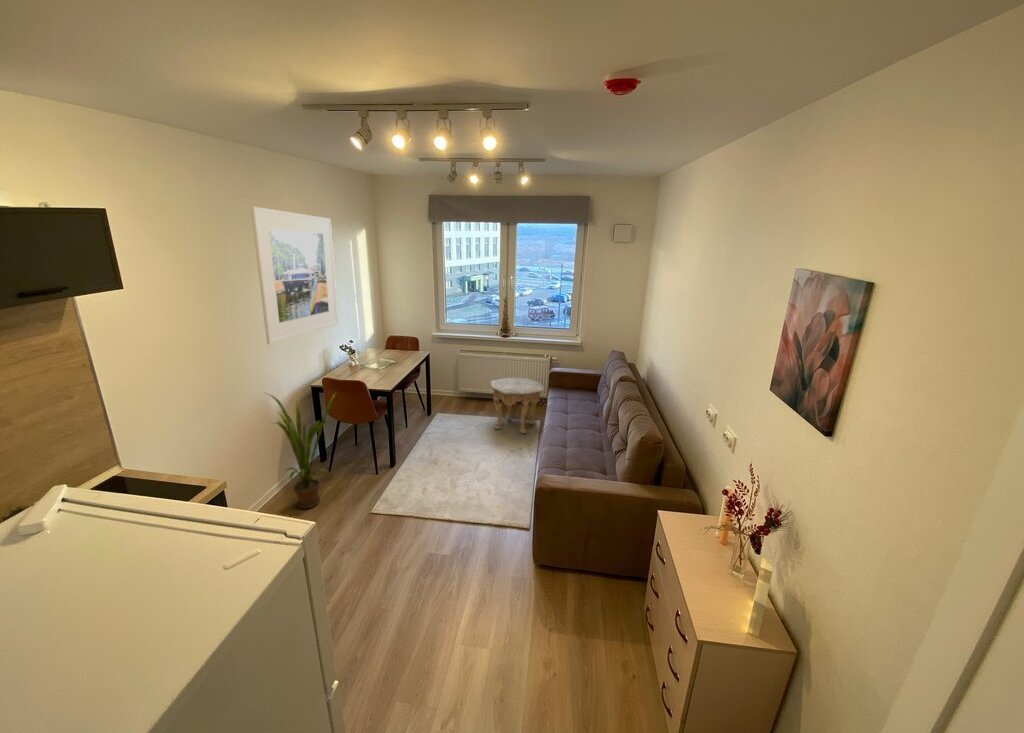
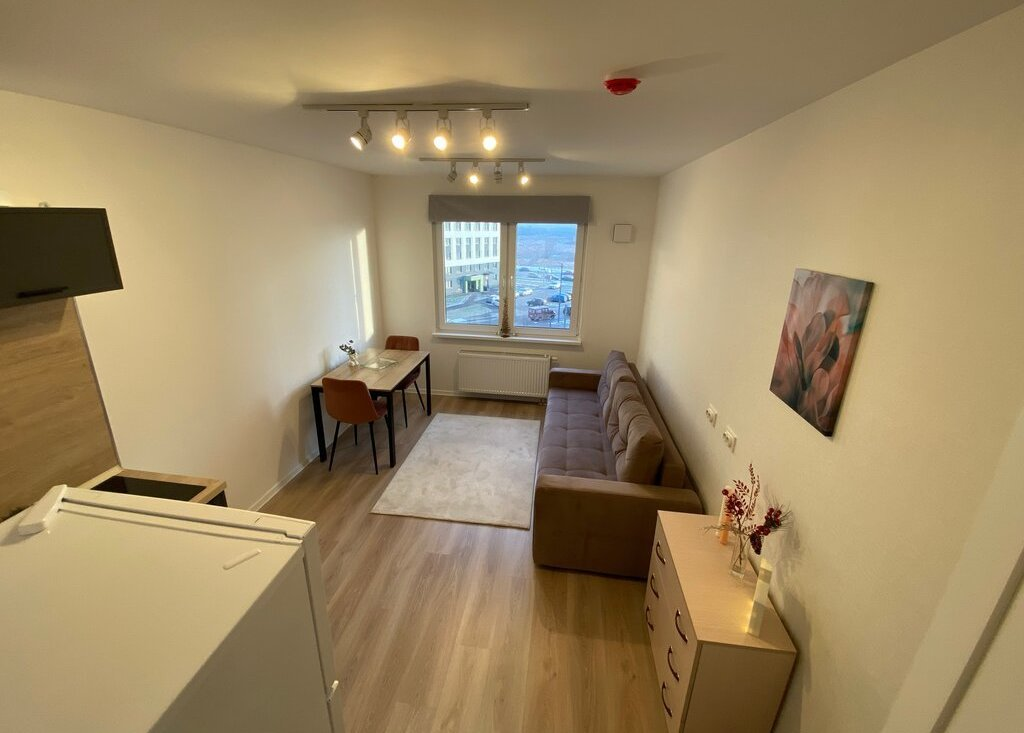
- house plant [261,390,339,509]
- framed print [250,206,339,345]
- side table [490,377,545,435]
